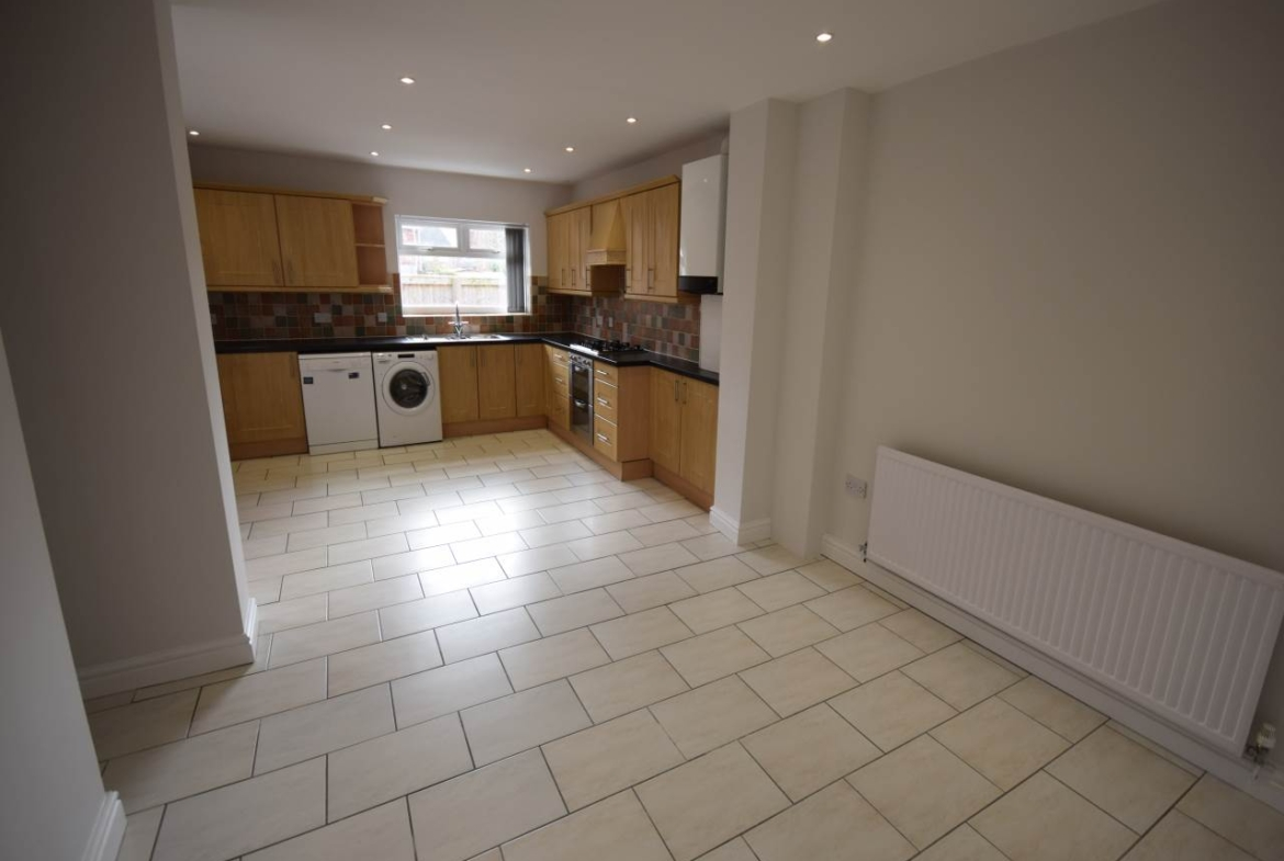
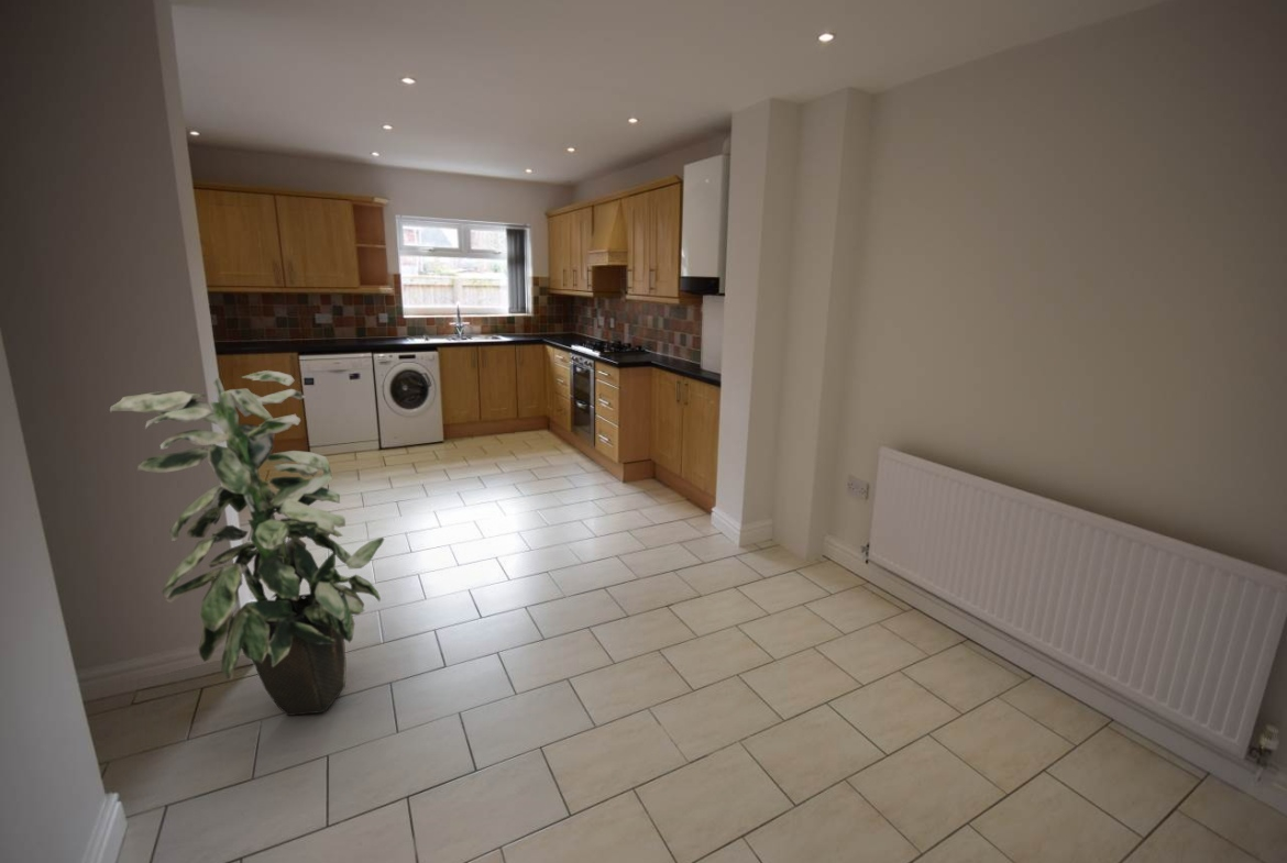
+ indoor plant [109,369,385,717]
